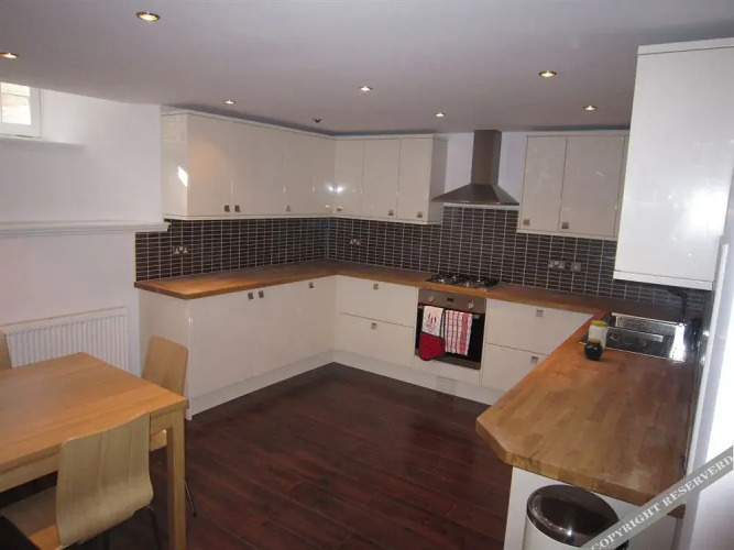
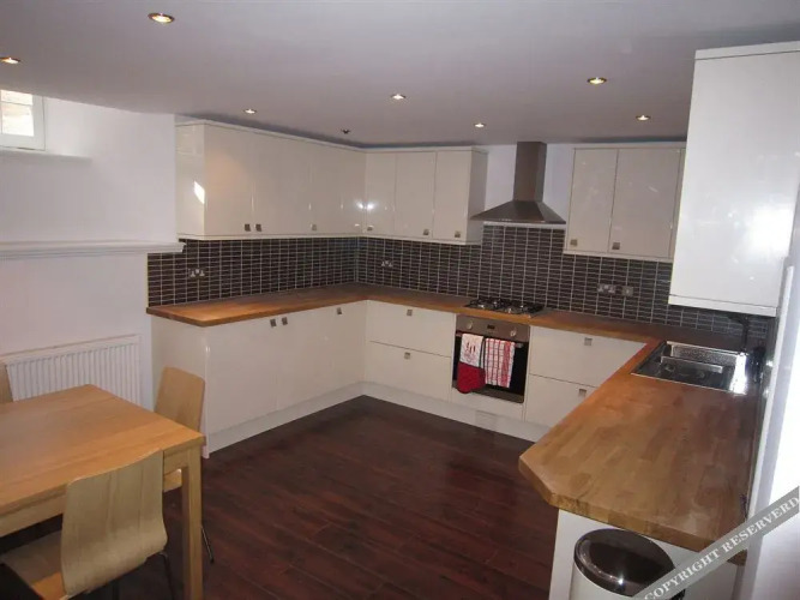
- jar [582,338,605,361]
- jar [587,319,607,351]
